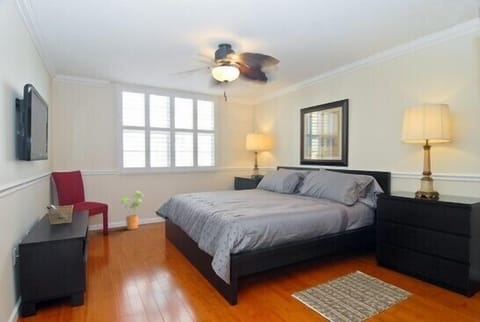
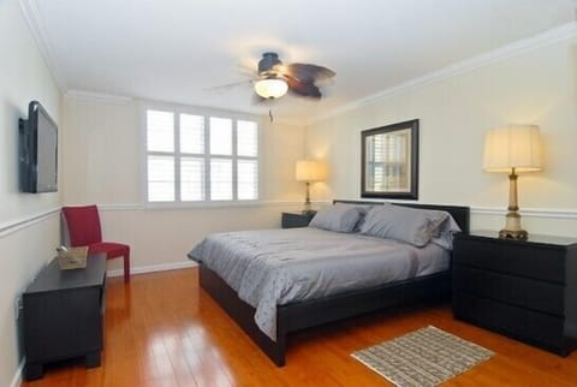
- house plant [120,190,144,231]
